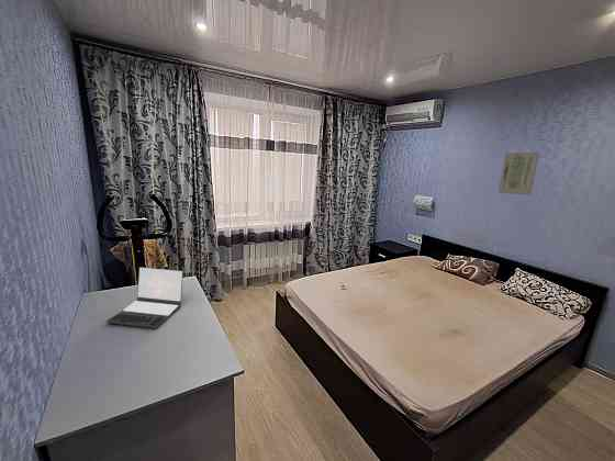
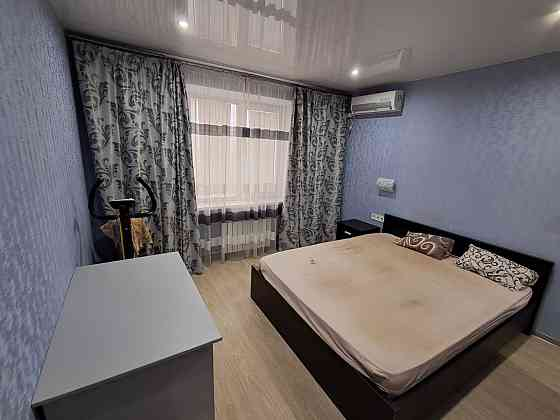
- laptop [105,266,185,329]
- wall art [497,151,540,196]
